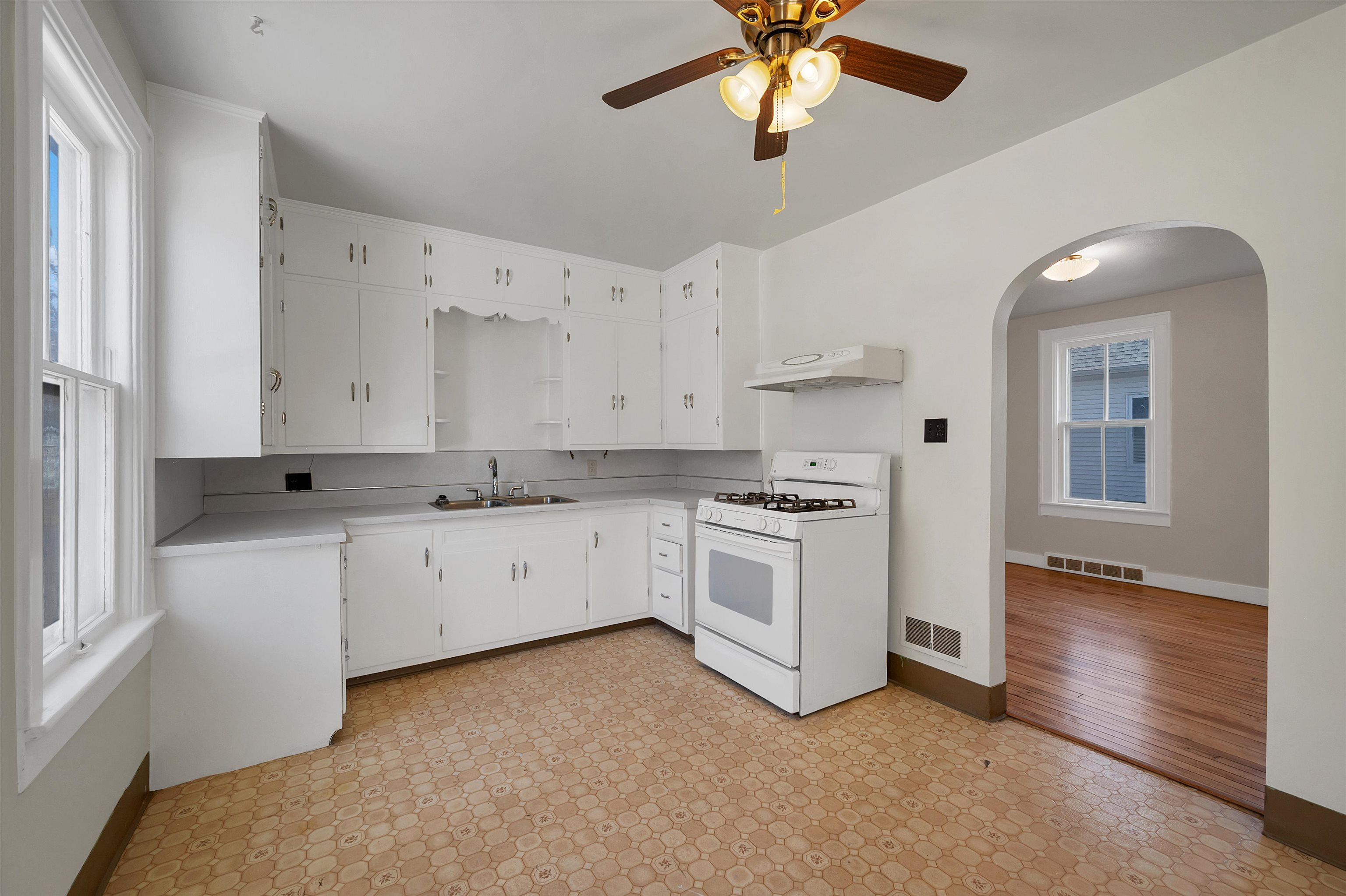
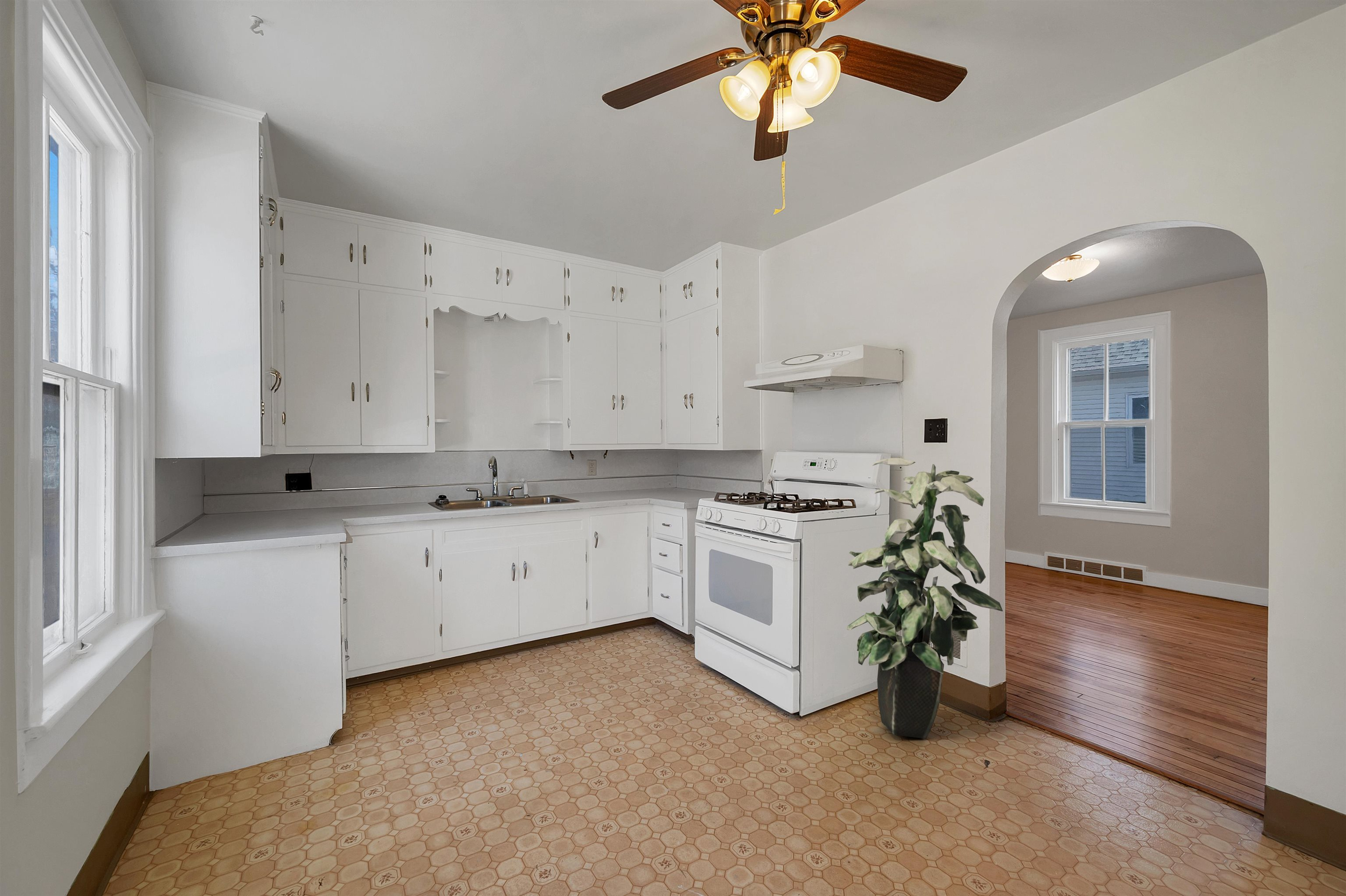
+ indoor plant [847,458,1003,739]
